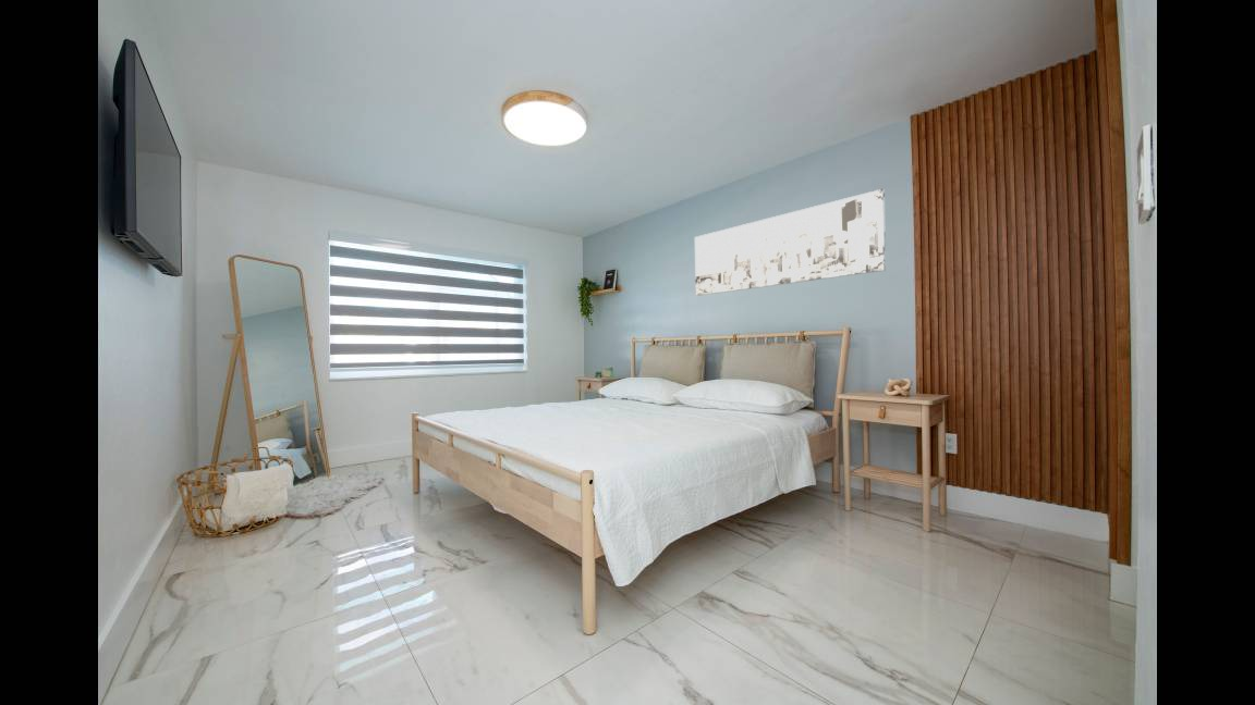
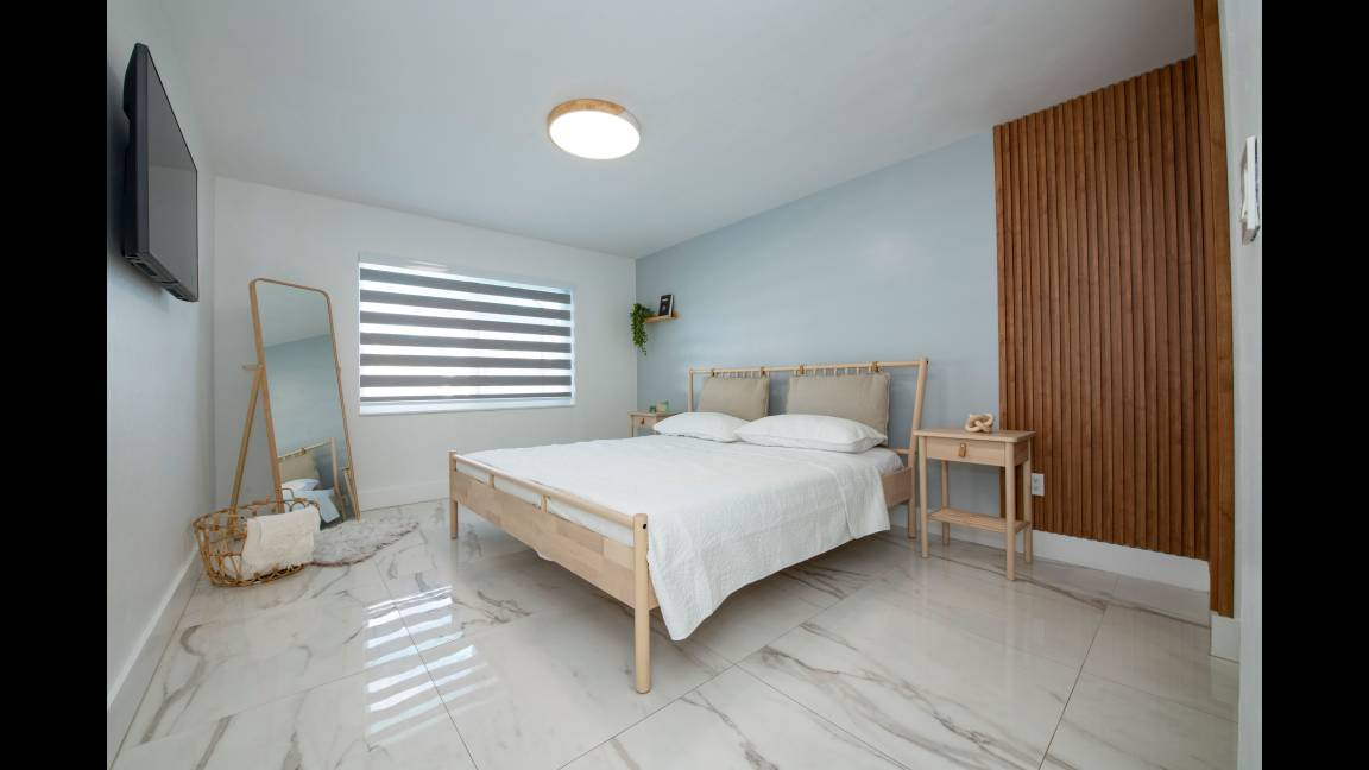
- wall art [694,188,887,297]
